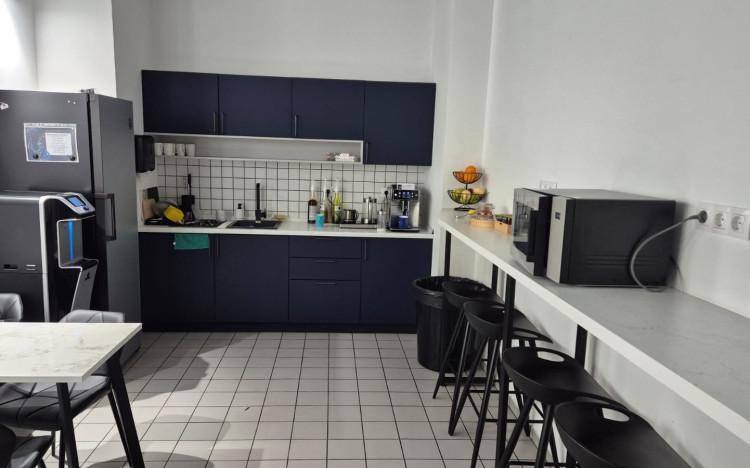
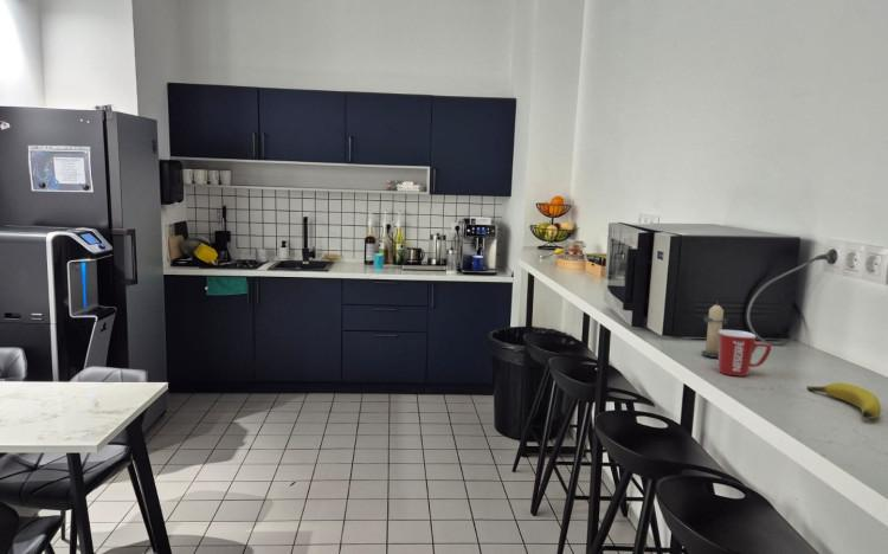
+ mug [718,329,772,378]
+ candle [700,301,729,359]
+ banana [806,381,882,419]
